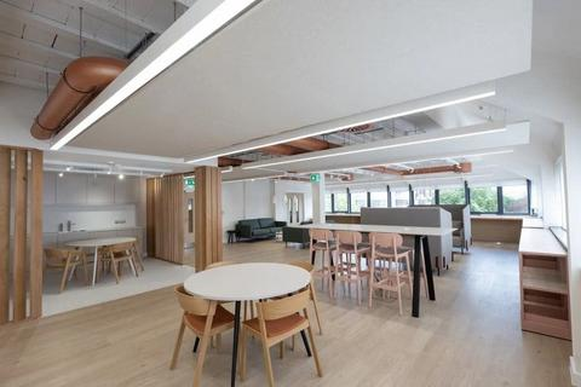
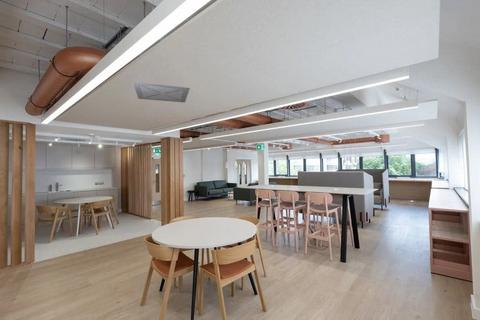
+ ceiling vent [132,81,191,103]
